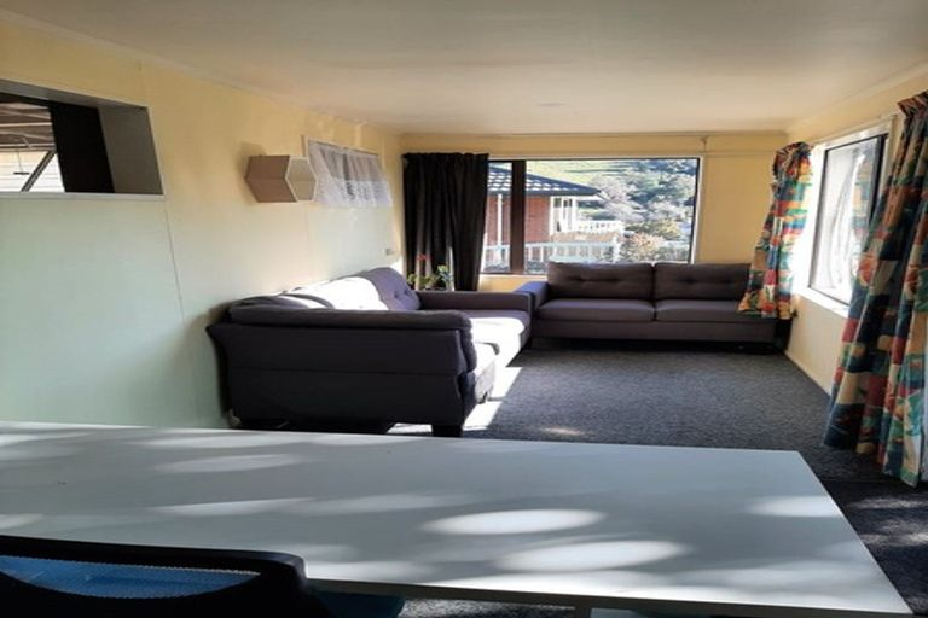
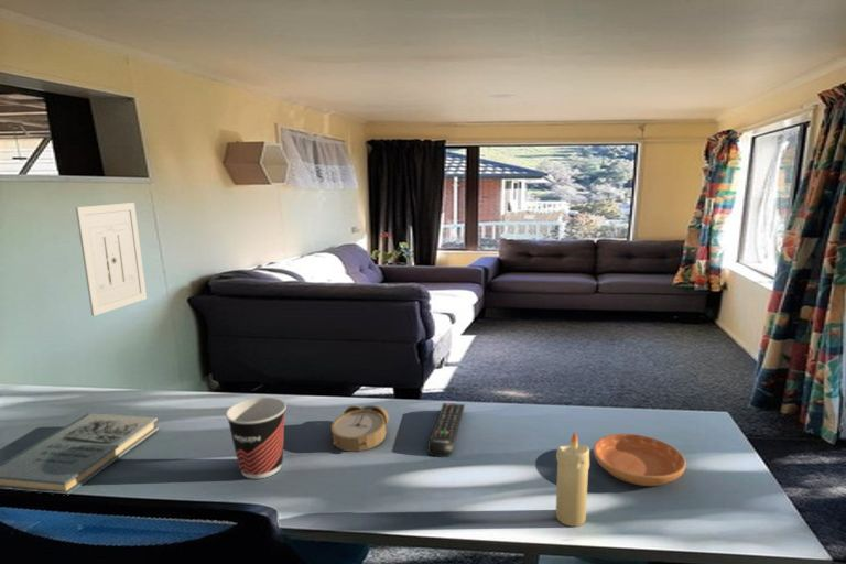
+ book [0,413,160,495]
+ alarm clock [330,404,390,453]
+ saucer [592,433,687,487]
+ cup [225,397,288,480]
+ wall art [75,202,148,317]
+ candle [555,431,590,528]
+ remote control [426,402,466,458]
